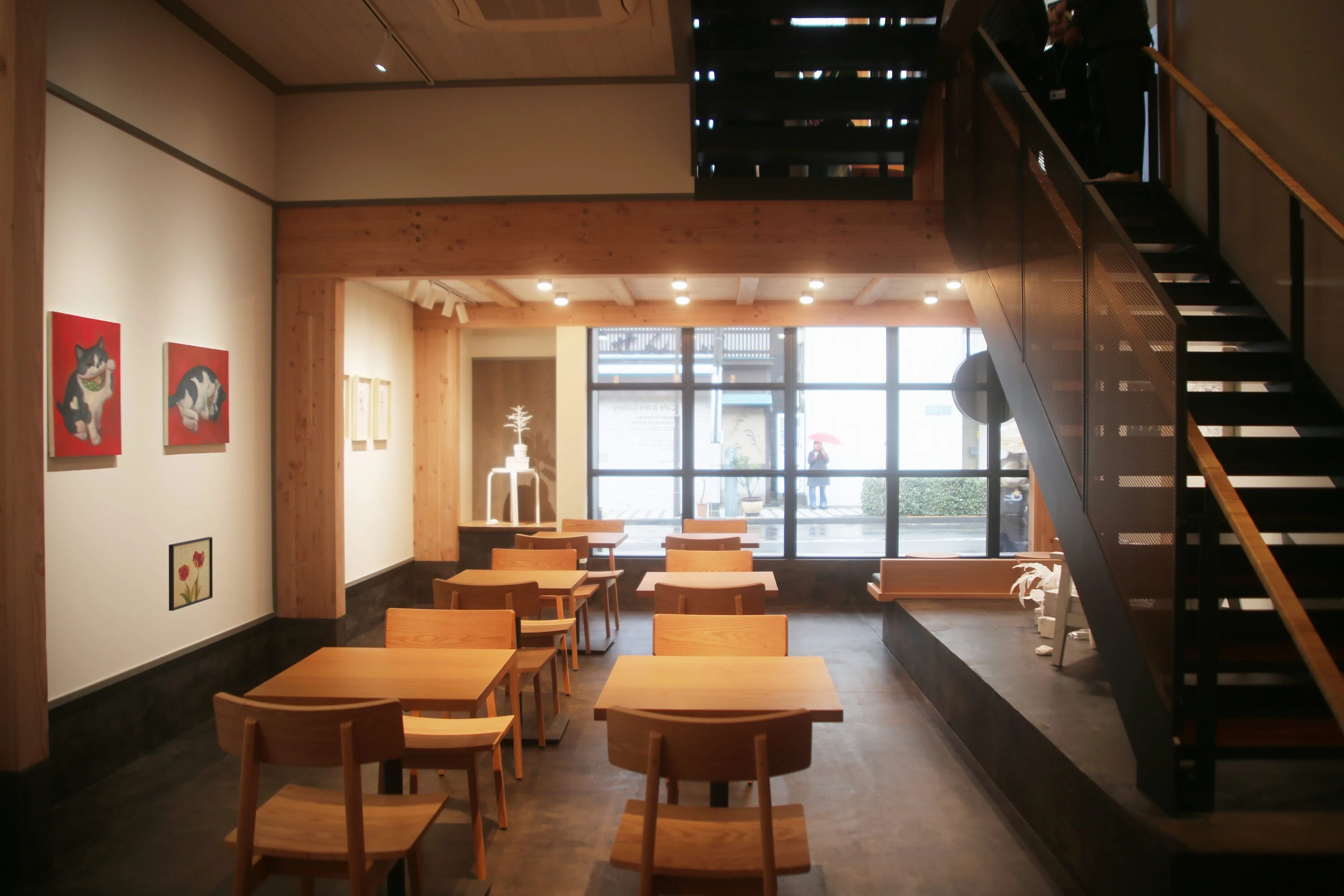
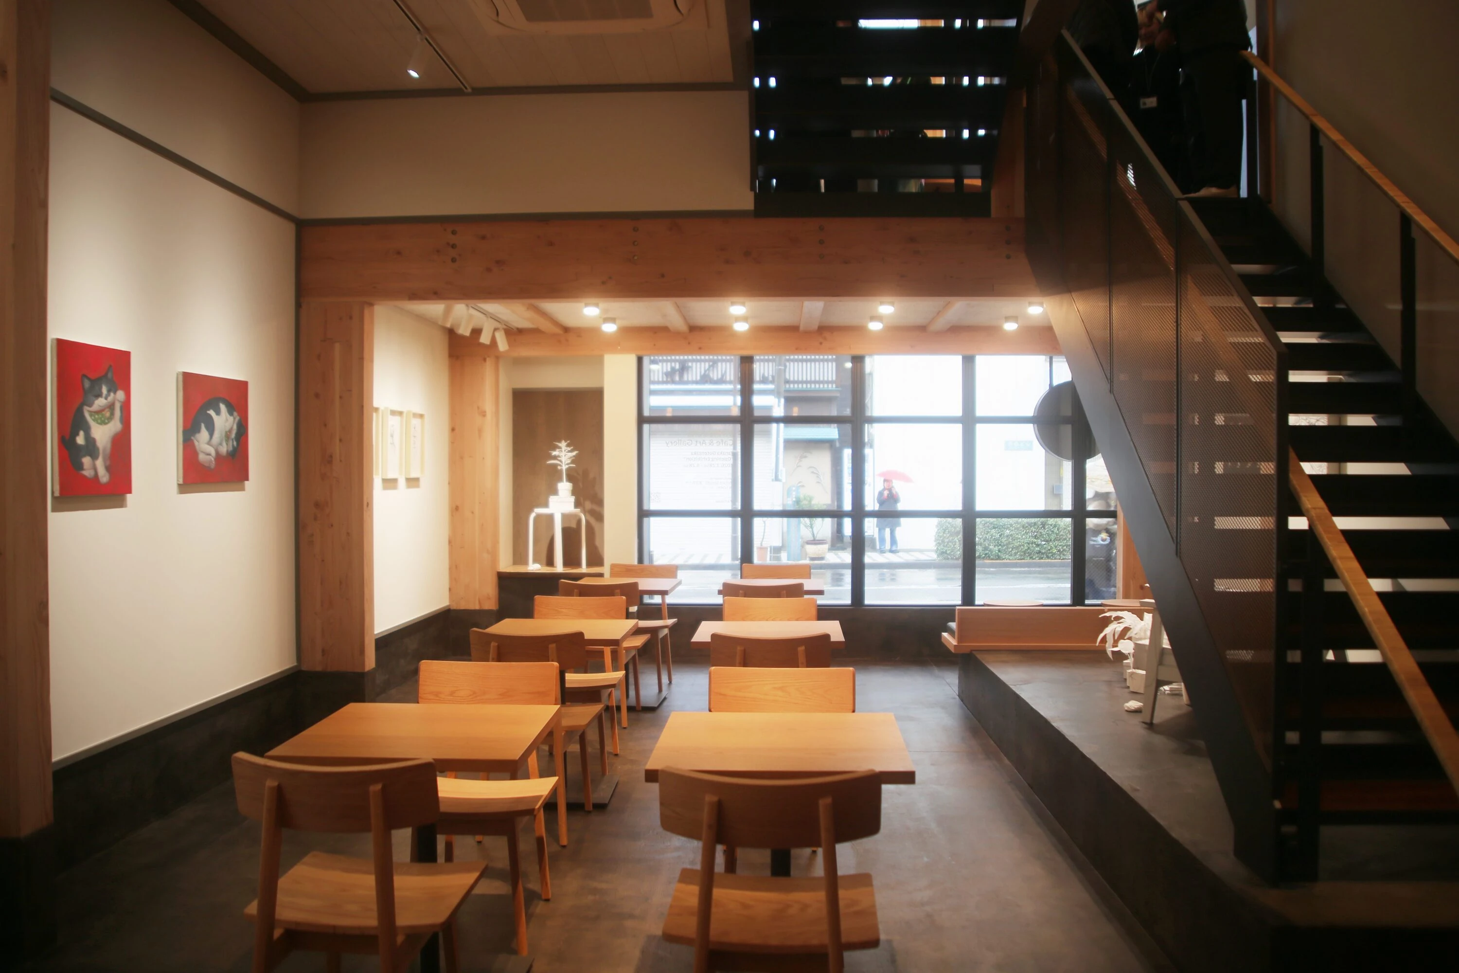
- wall art [168,536,213,611]
